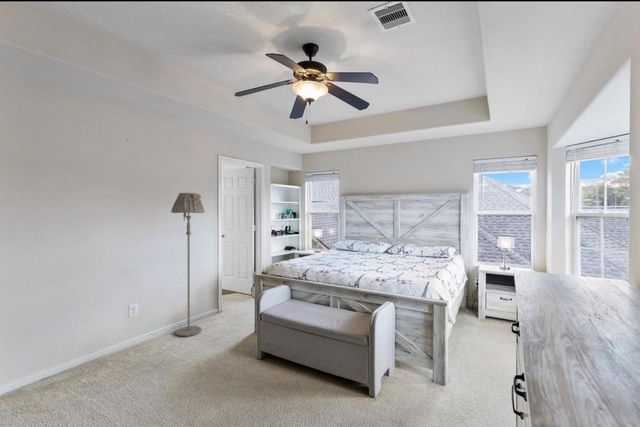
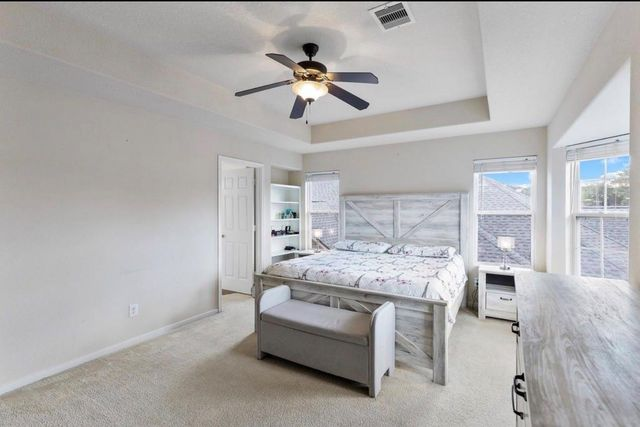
- floor lamp [170,192,206,337]
